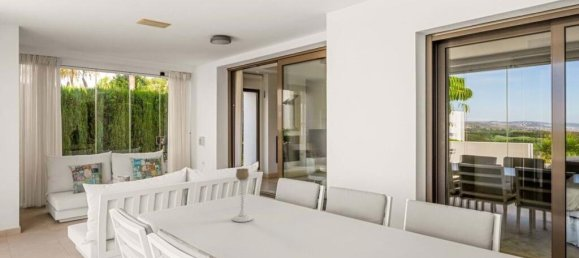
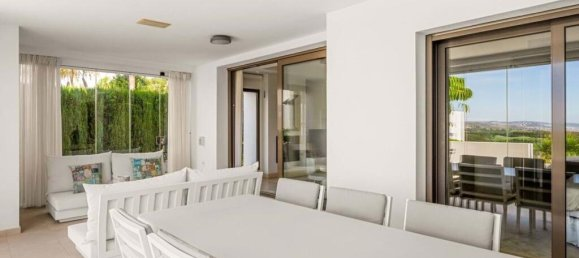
- candle holder [231,167,254,223]
